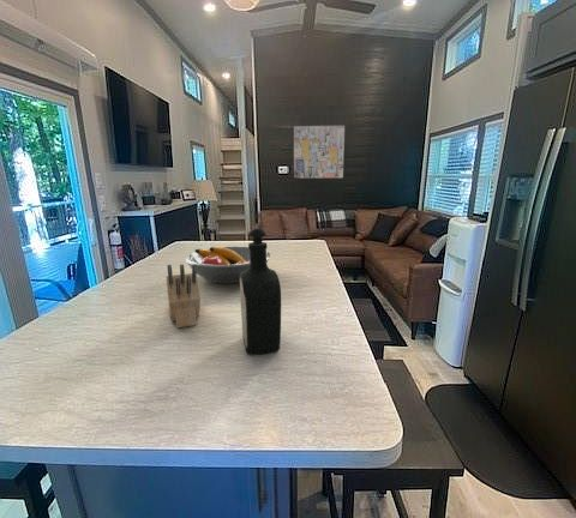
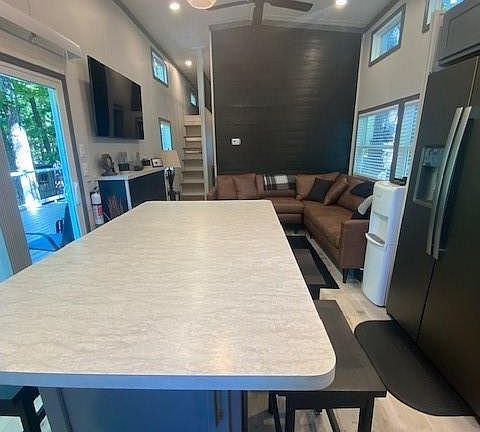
- knife block [164,264,202,329]
- wall art [293,125,346,180]
- fruit bowl [185,246,271,284]
- bottle [239,227,282,356]
